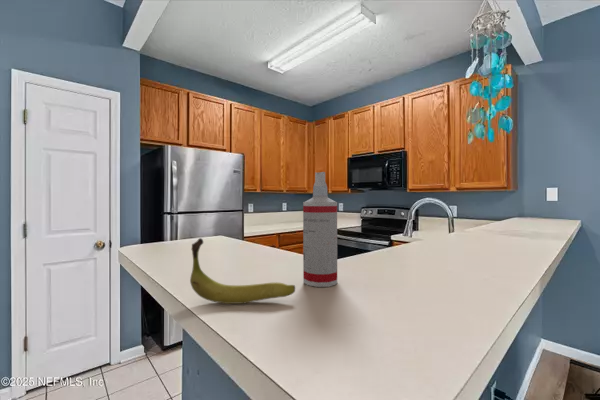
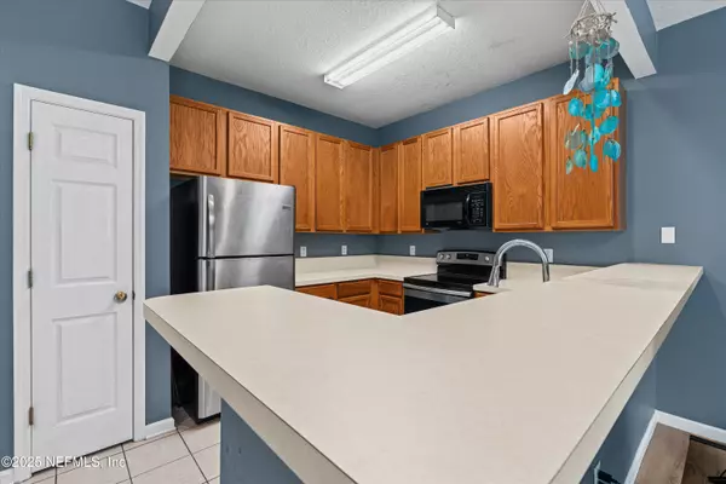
- spray bottle [302,171,338,288]
- banana [189,237,296,305]
